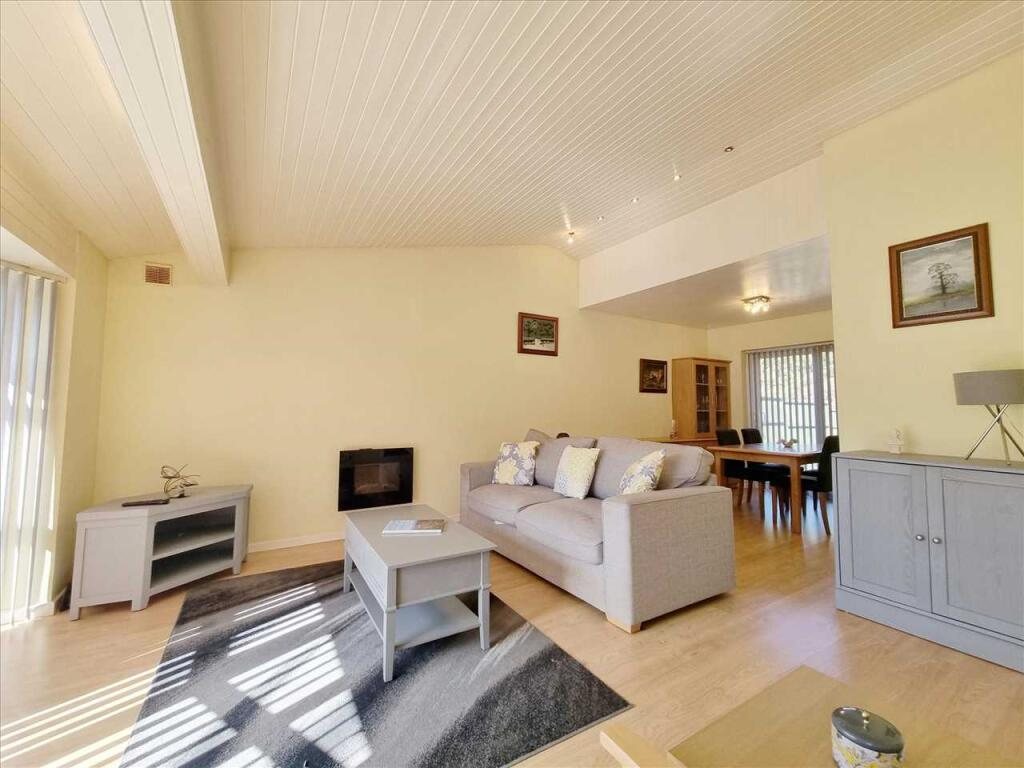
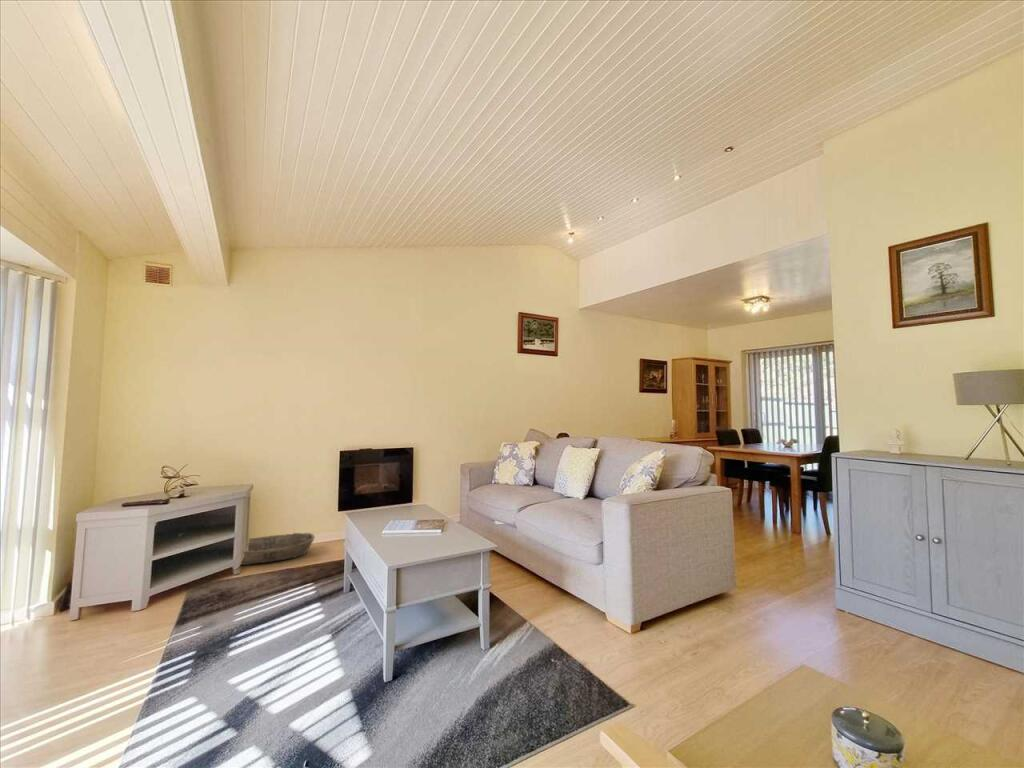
+ basket [240,532,316,566]
